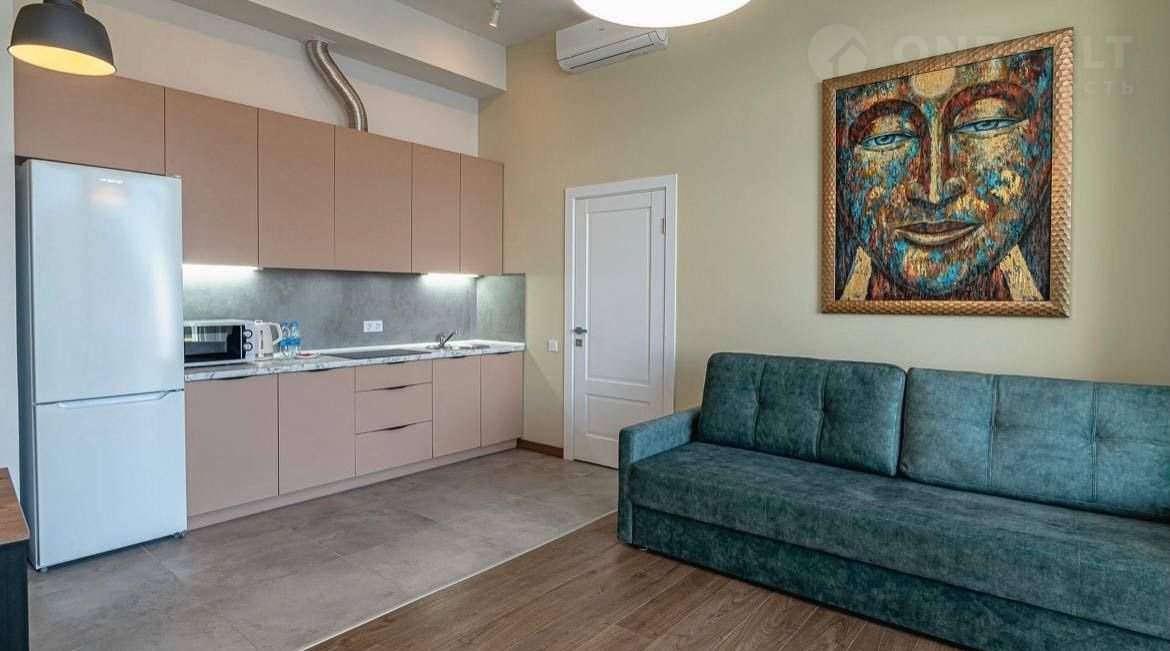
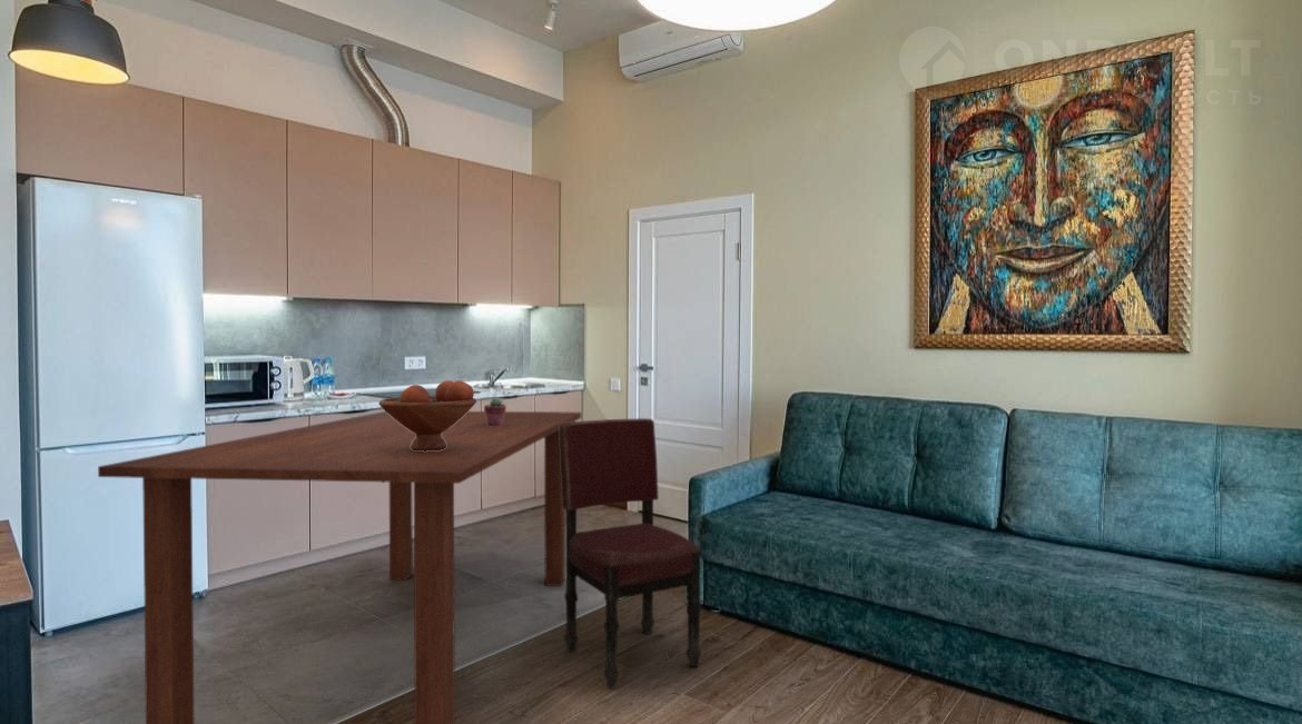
+ potted succulent [483,396,507,426]
+ fruit bowl [378,379,477,452]
+ dining table [97,410,582,724]
+ dining chair [560,417,702,690]
